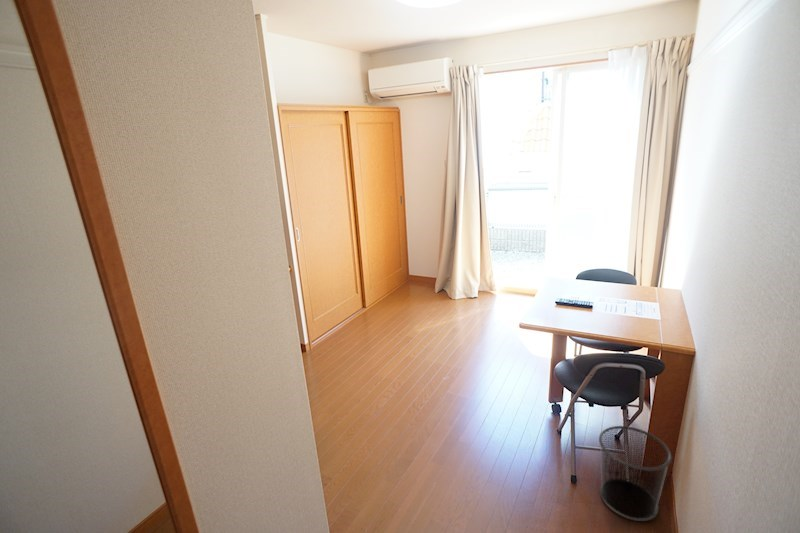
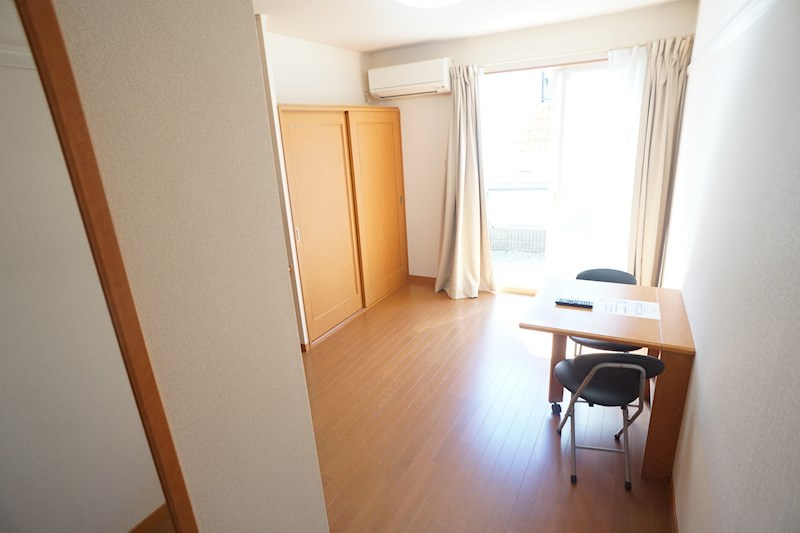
- waste bin [598,425,673,522]
